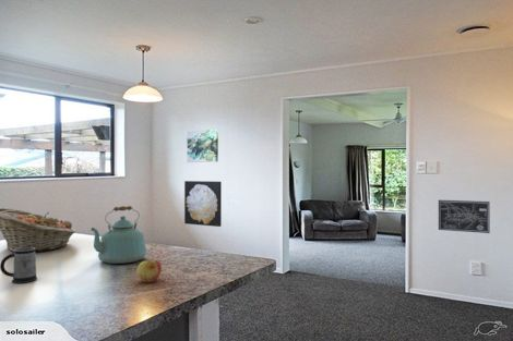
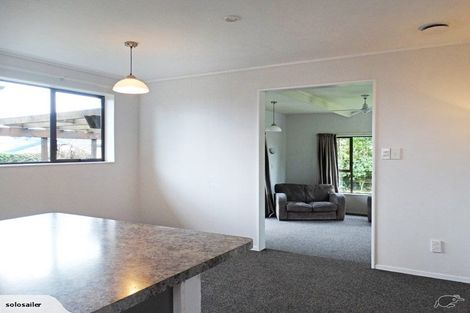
- apple [135,259,163,283]
- mug [0,247,38,284]
- wall art [187,129,219,163]
- wall art [183,180,223,228]
- kettle [91,205,147,265]
- wall art [438,199,491,234]
- fruit basket [0,207,76,253]
